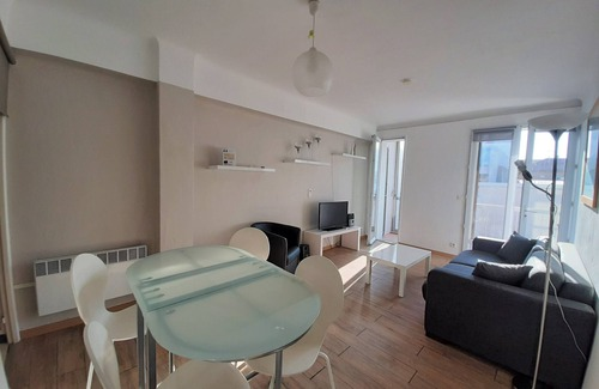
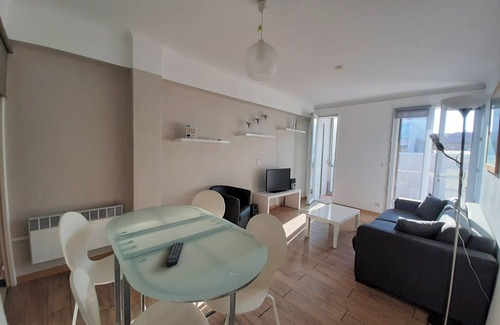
+ remote control [165,242,184,267]
